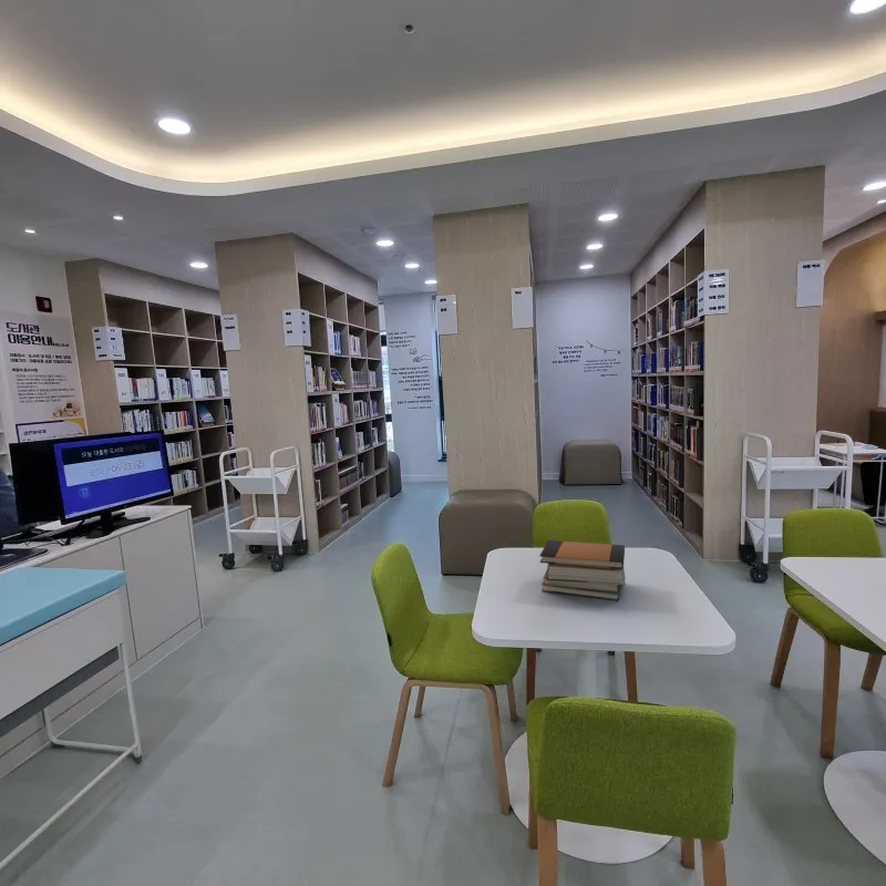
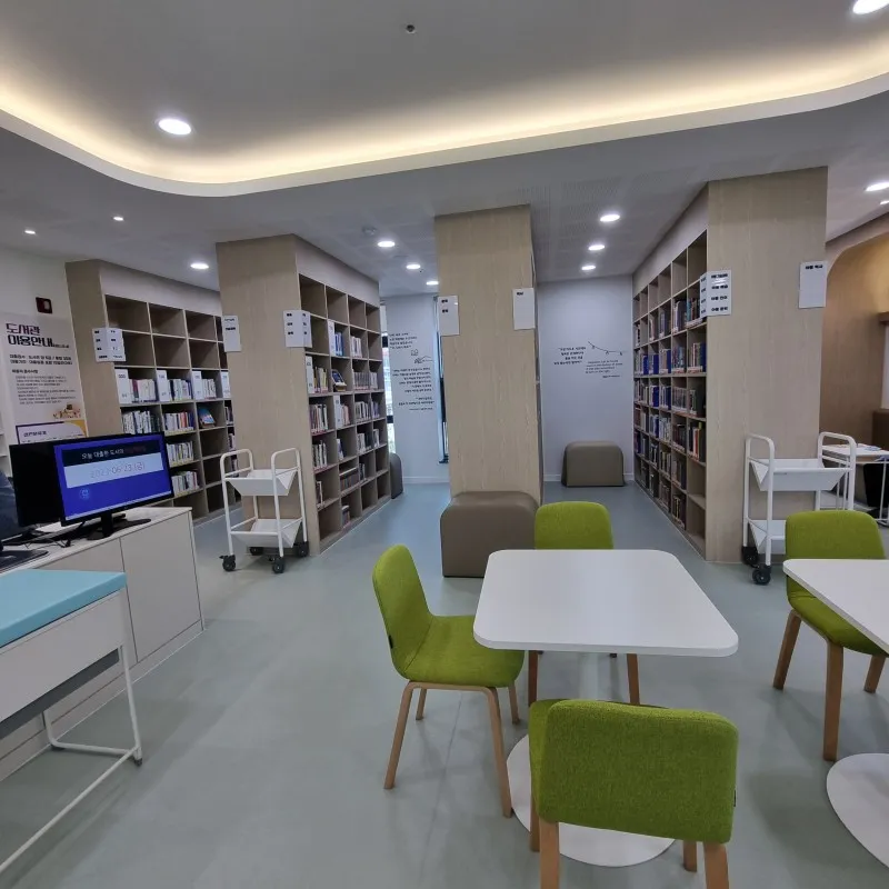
- book stack [538,539,627,601]
